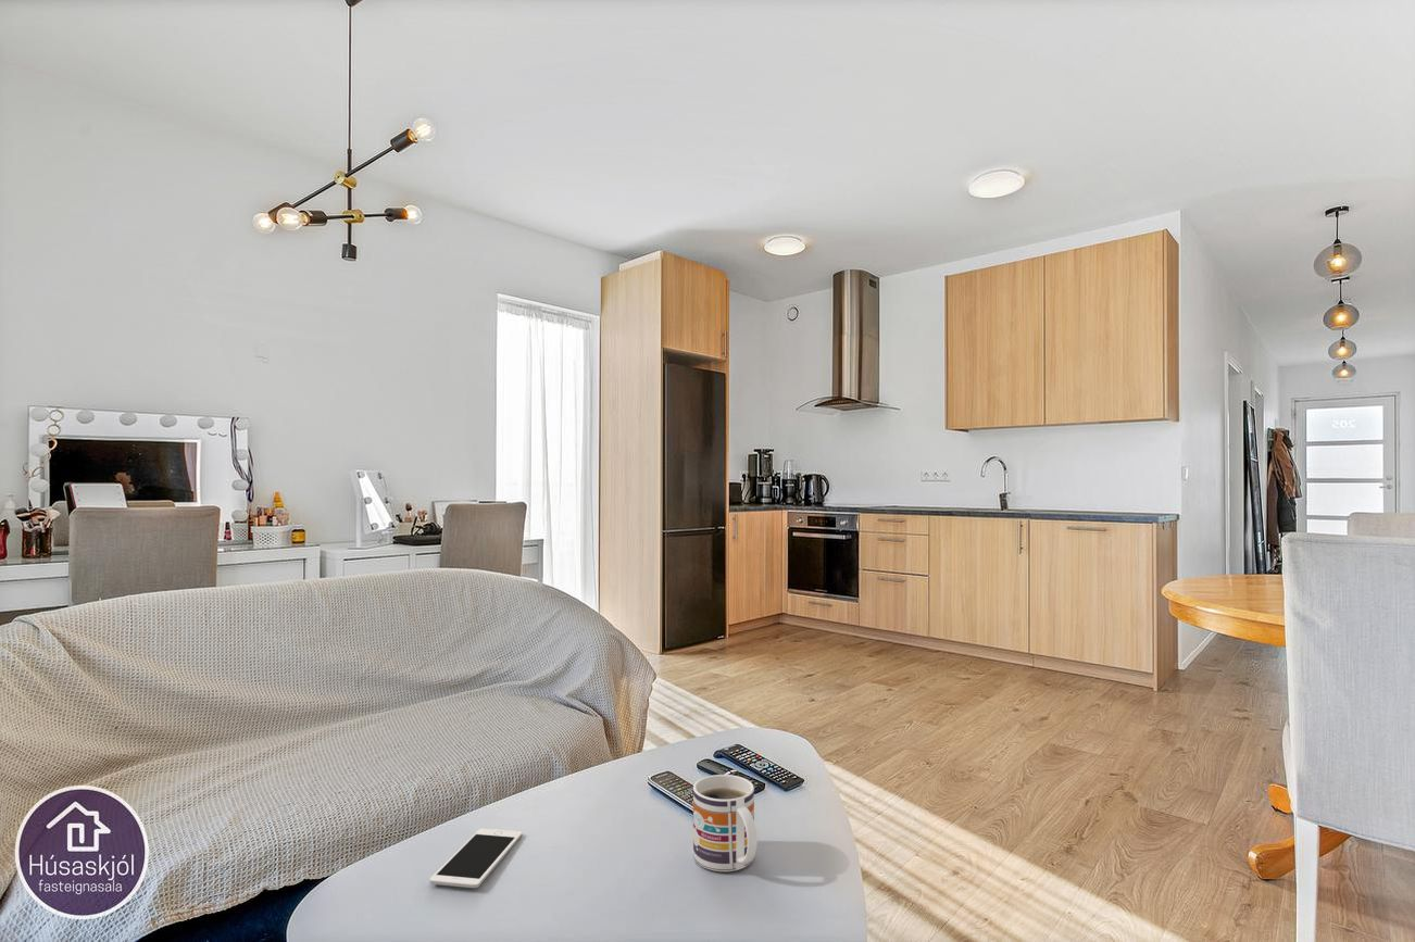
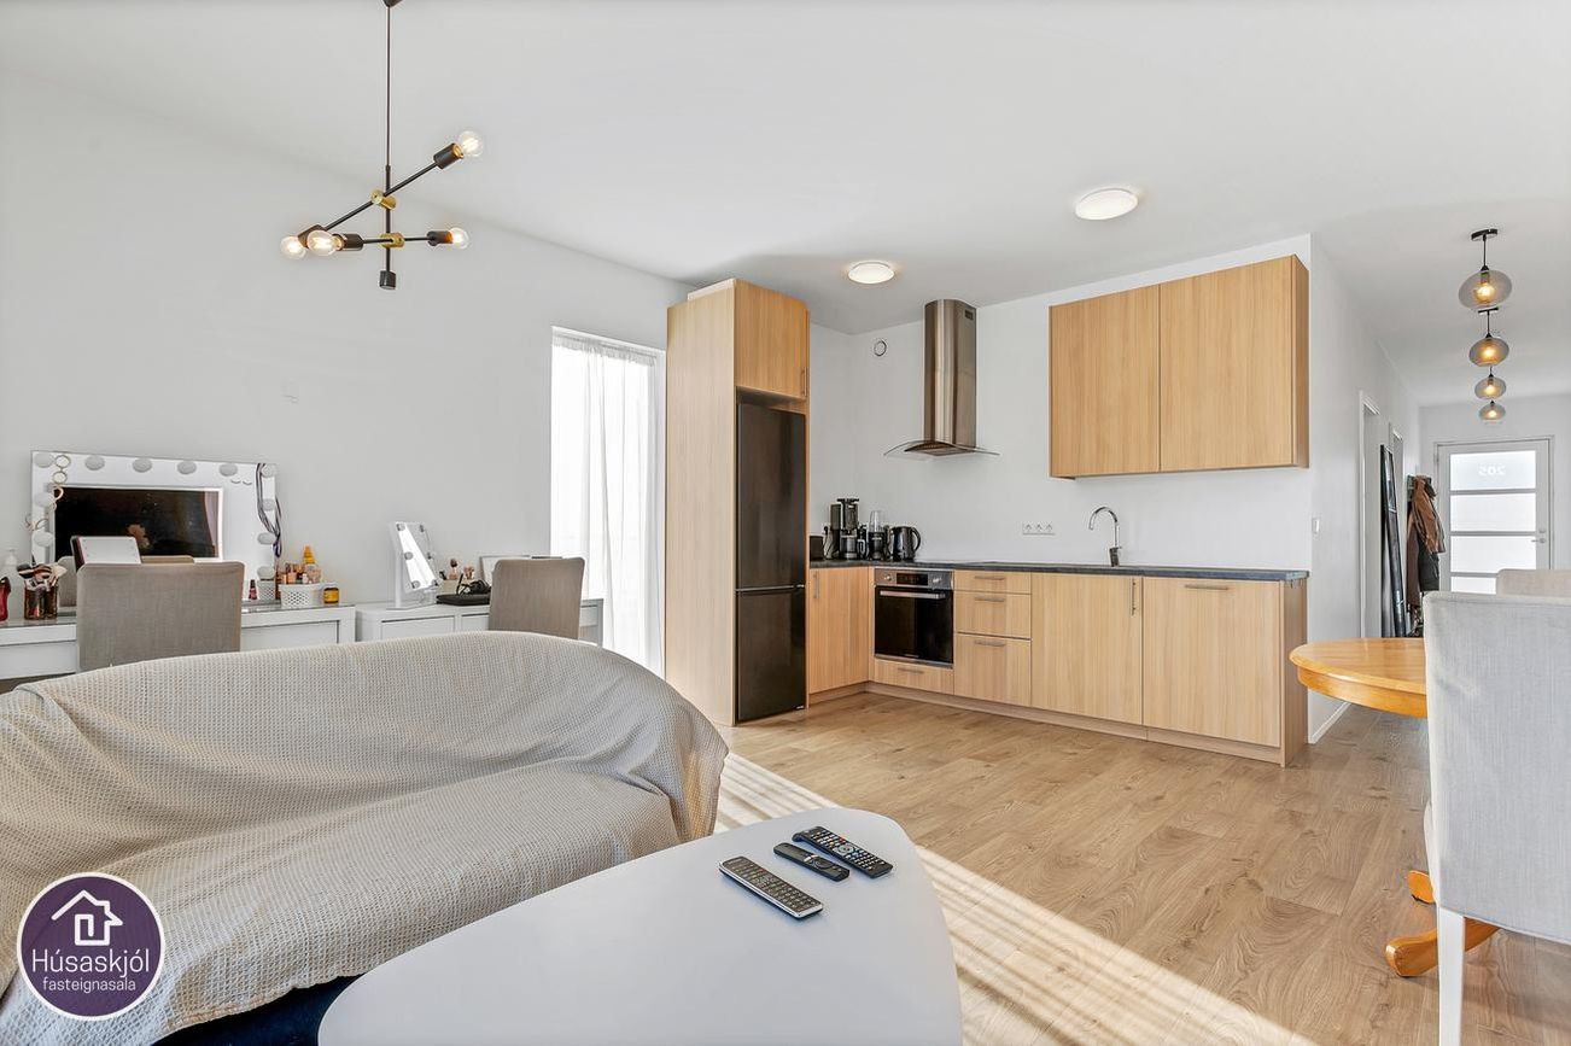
- cell phone [428,828,524,889]
- mug [692,774,759,872]
